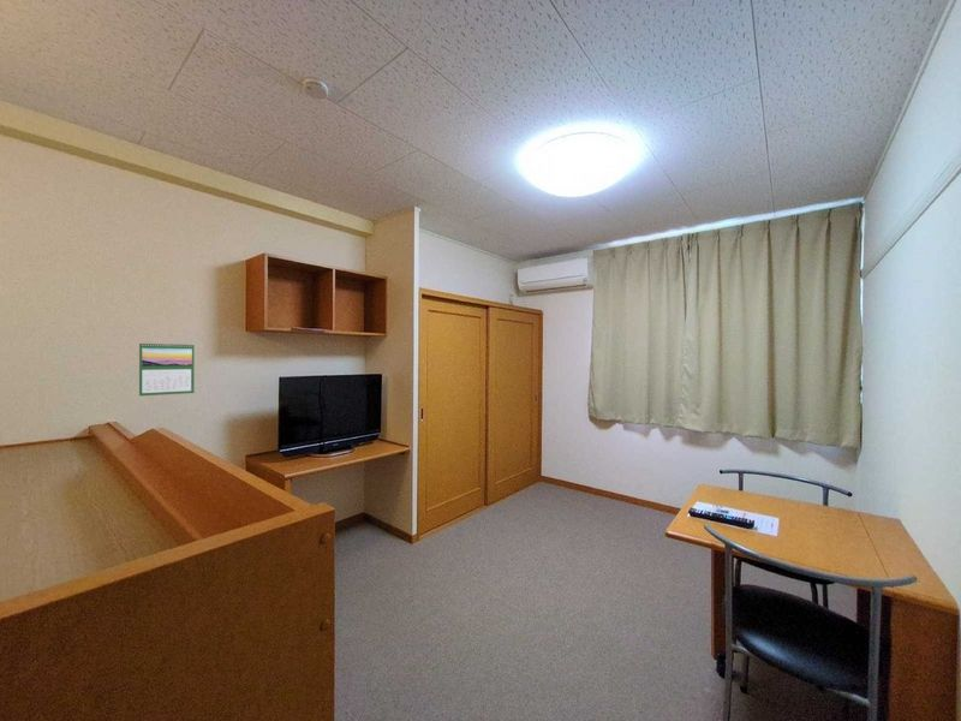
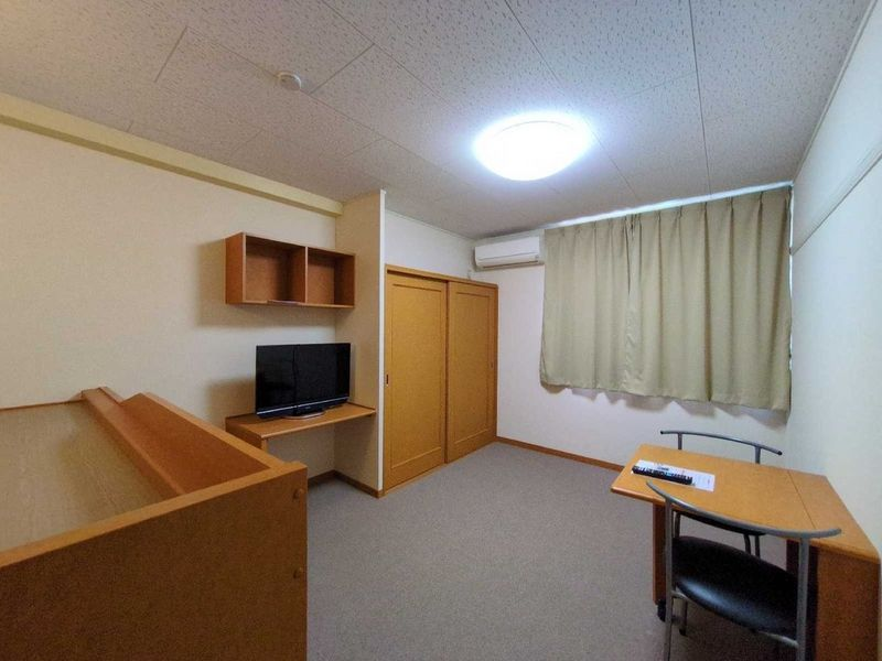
- calendar [138,341,196,397]
